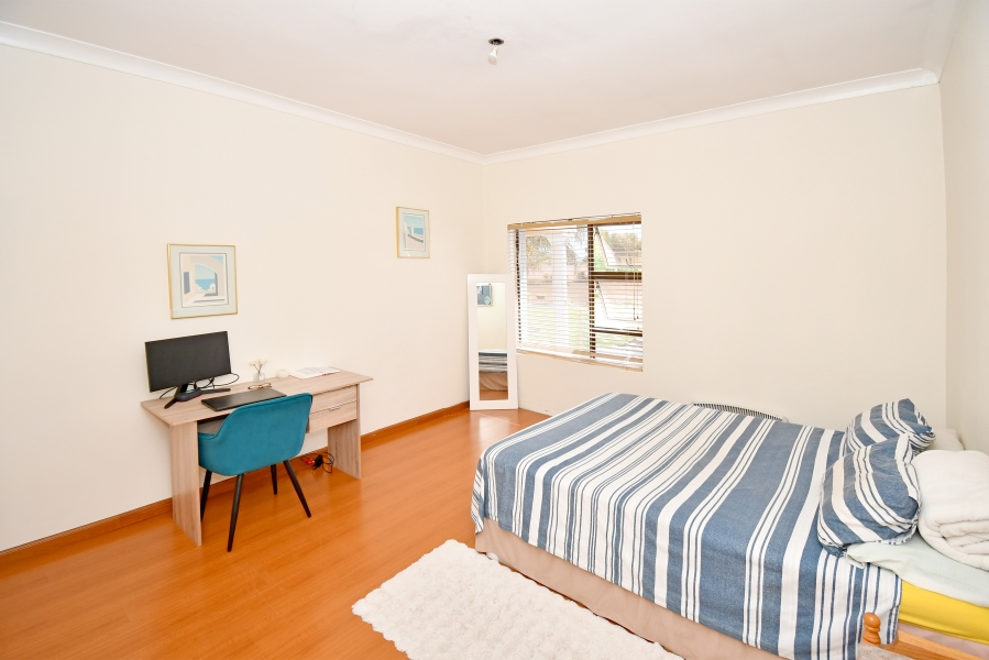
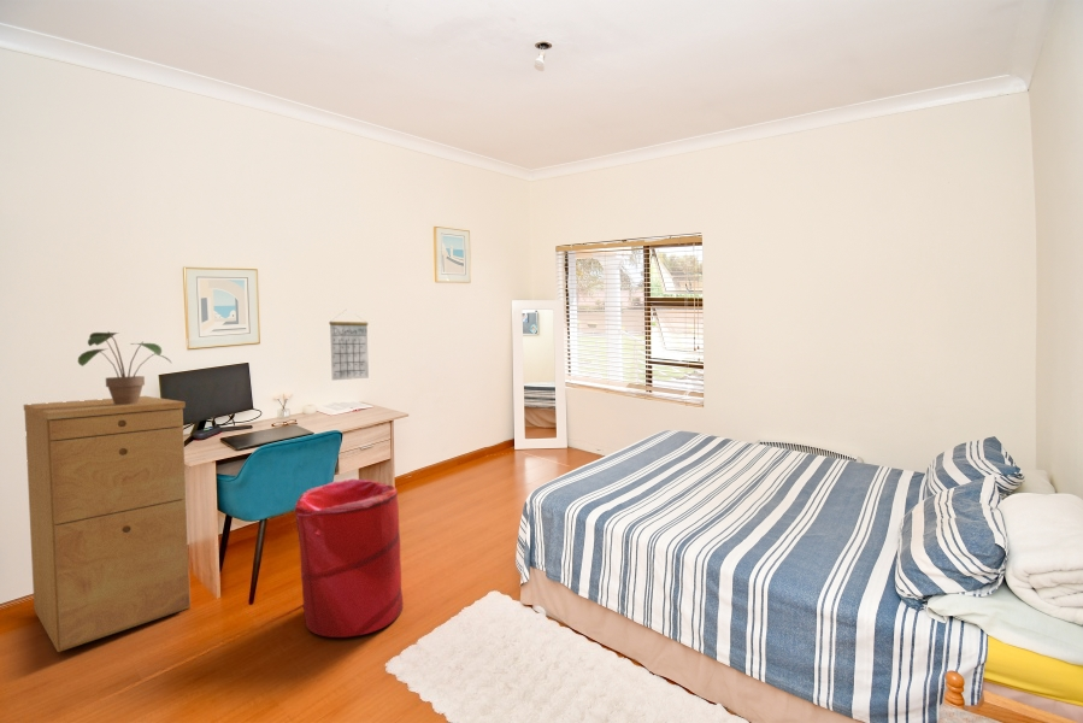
+ potted plant [77,330,173,405]
+ laundry hamper [294,477,404,639]
+ calendar [328,310,370,381]
+ filing cabinet [23,395,192,653]
